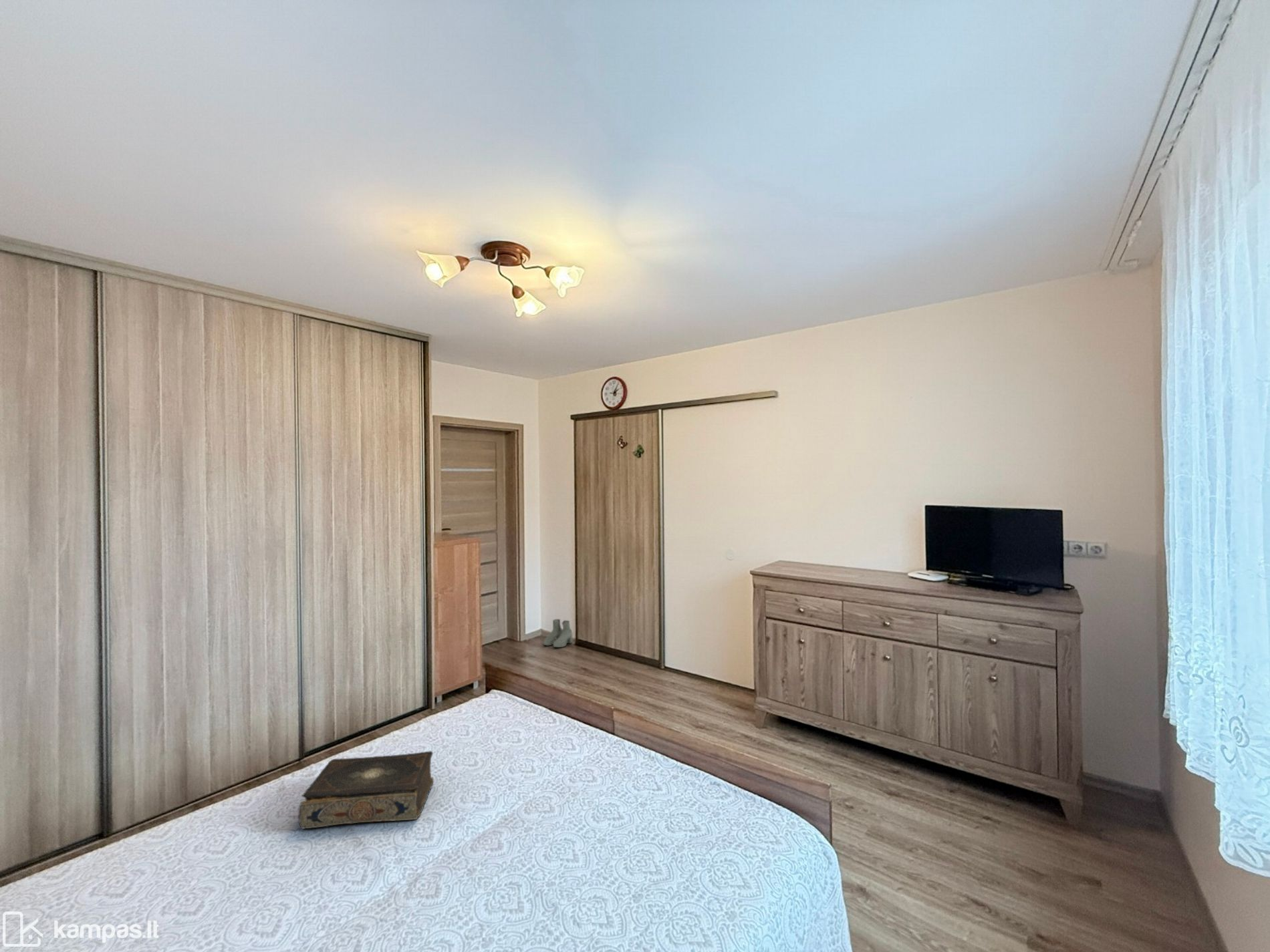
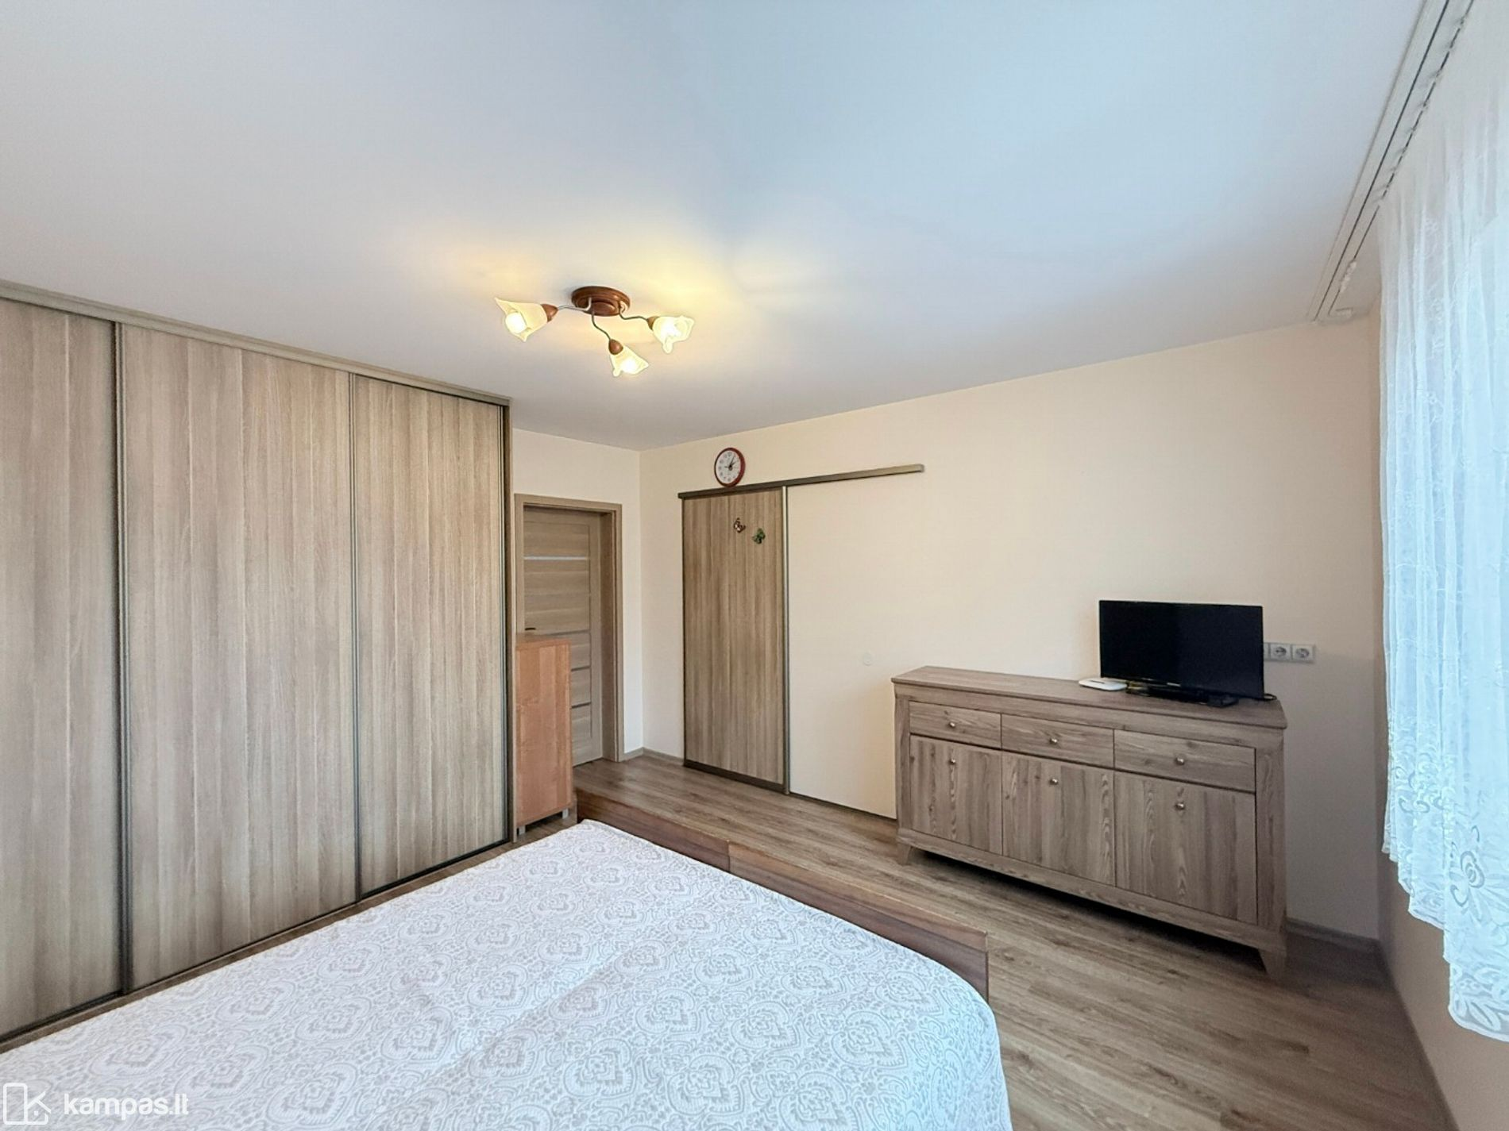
- boots [543,619,573,648]
- book [298,750,434,830]
